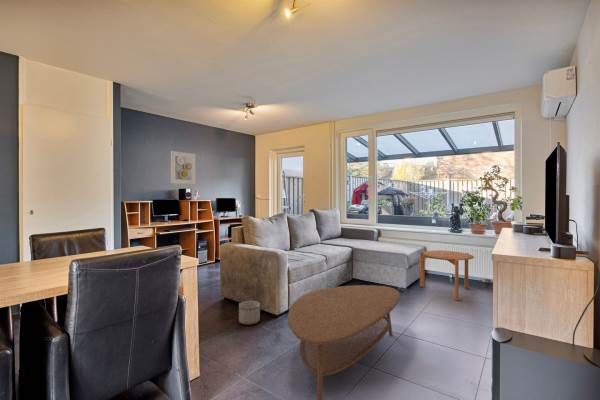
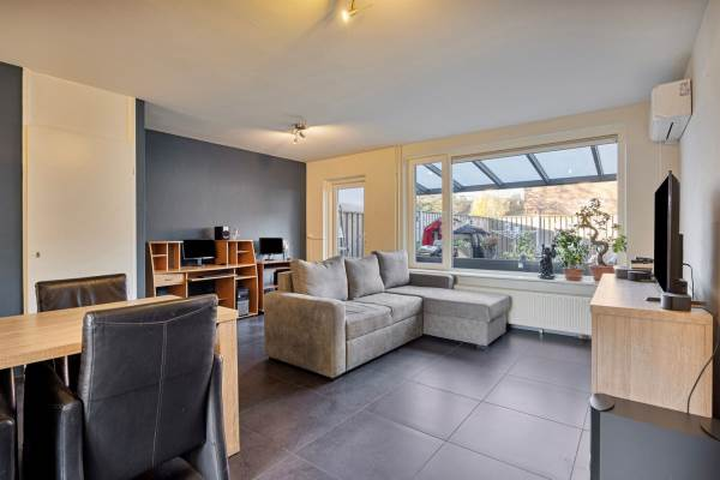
- side table [419,249,475,301]
- planter [238,300,261,326]
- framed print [170,150,197,185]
- coffee table [287,284,401,400]
